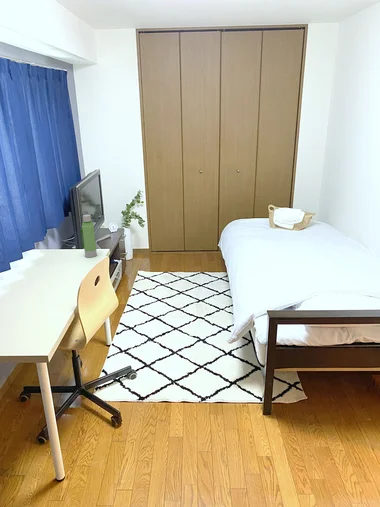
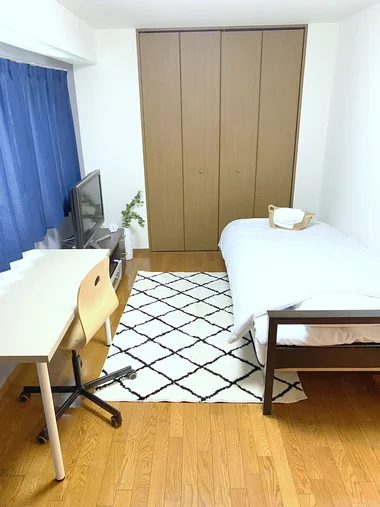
- water bottle [79,214,98,258]
